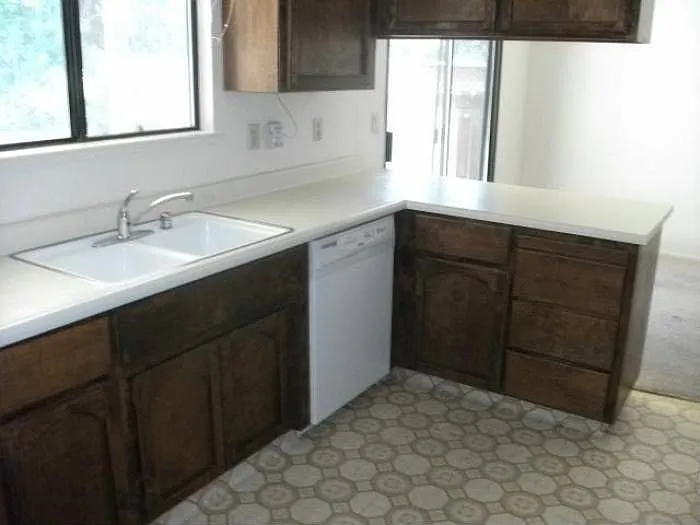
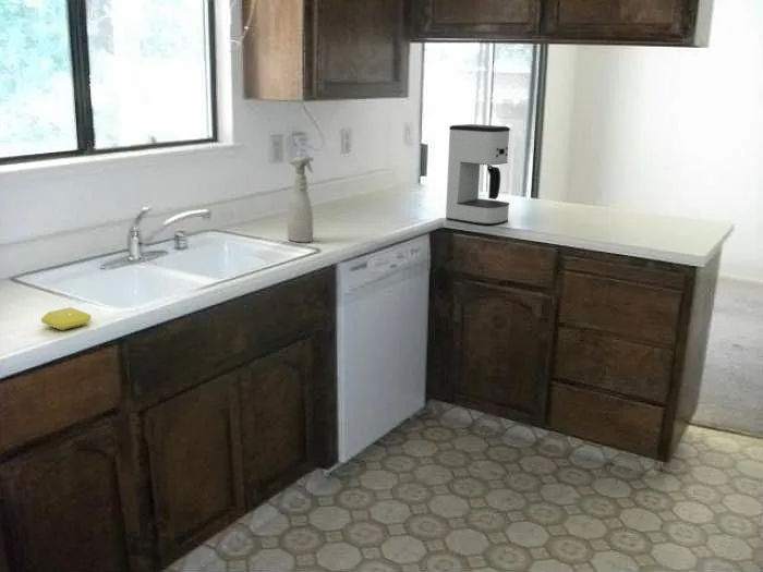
+ coffee maker [445,123,511,226]
+ spray bottle [287,156,314,243]
+ soap bar [40,306,93,331]
